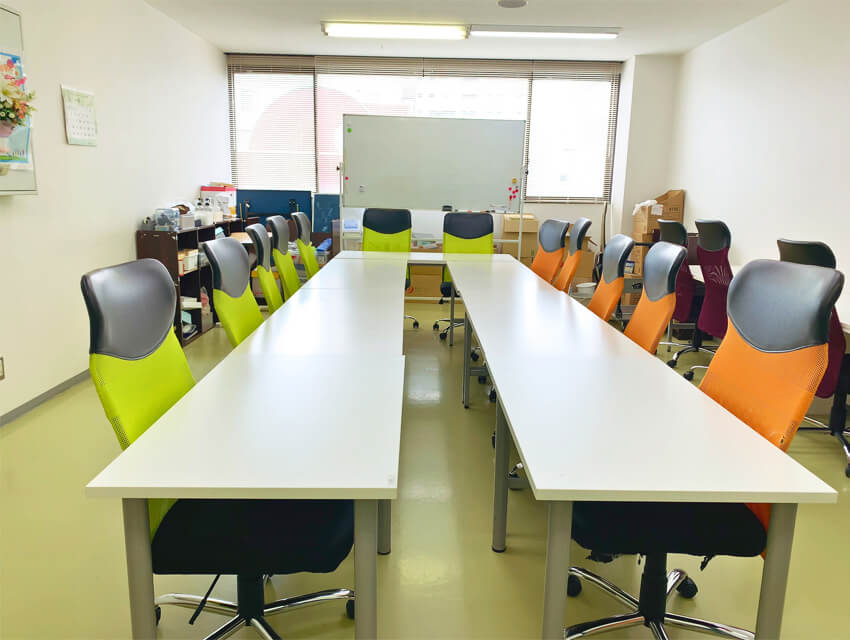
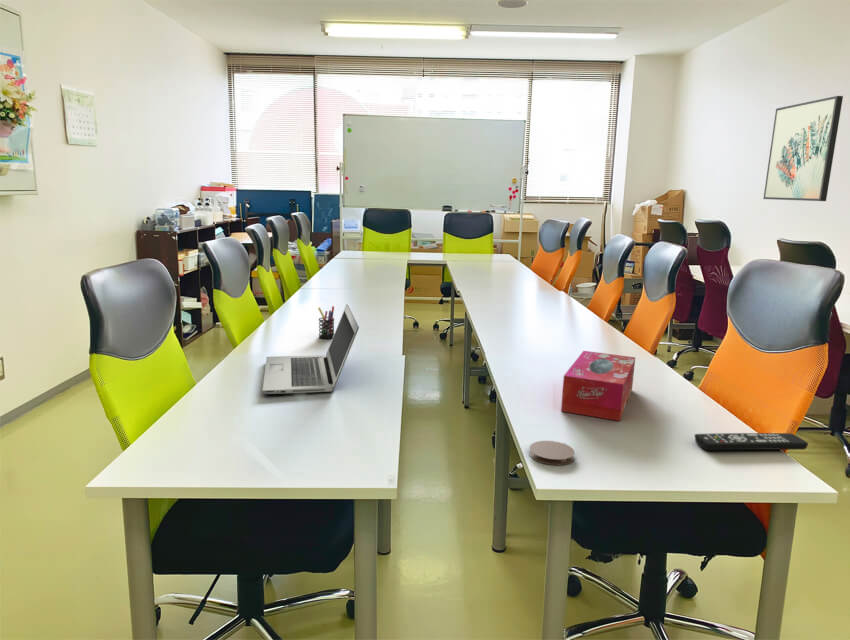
+ wall art [762,95,844,202]
+ coaster [528,440,576,466]
+ pen holder [317,305,335,340]
+ laptop [262,303,360,395]
+ tissue box [560,350,636,422]
+ remote control [693,432,809,451]
